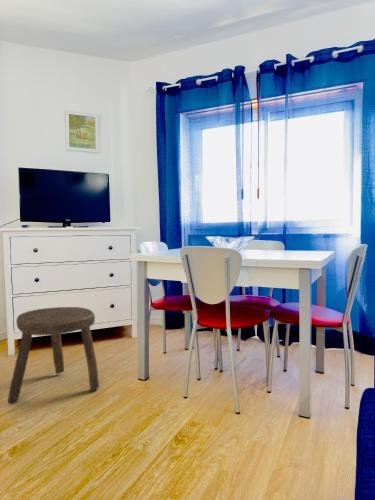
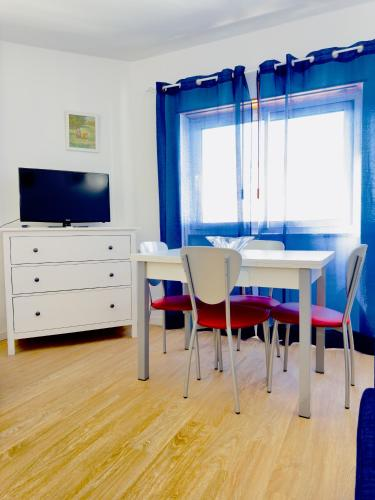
- stool [7,306,100,405]
